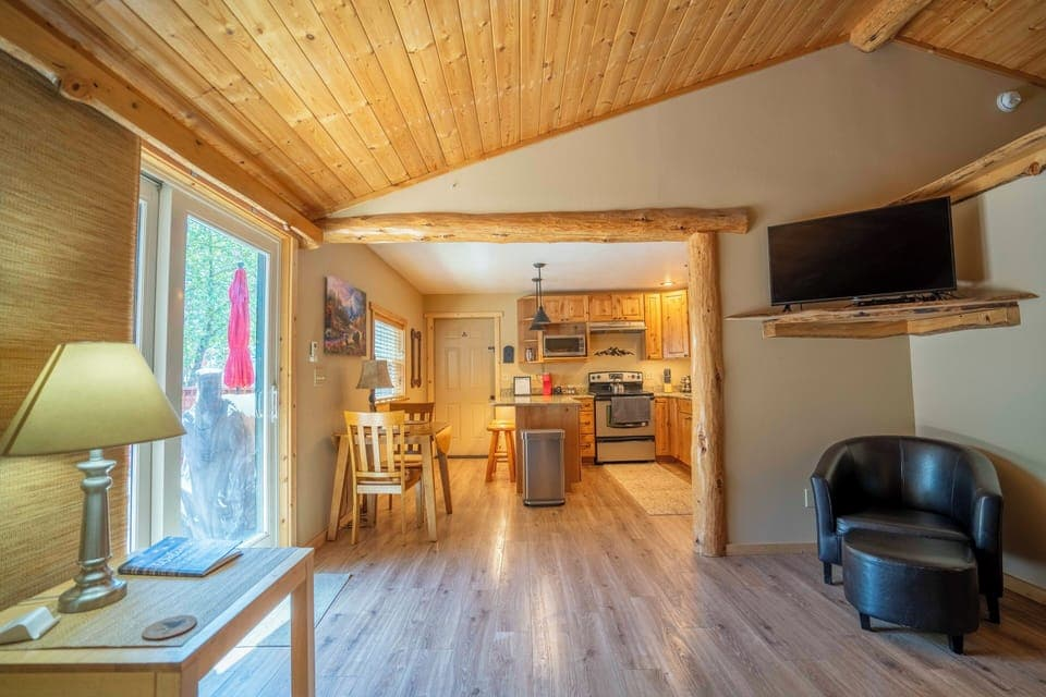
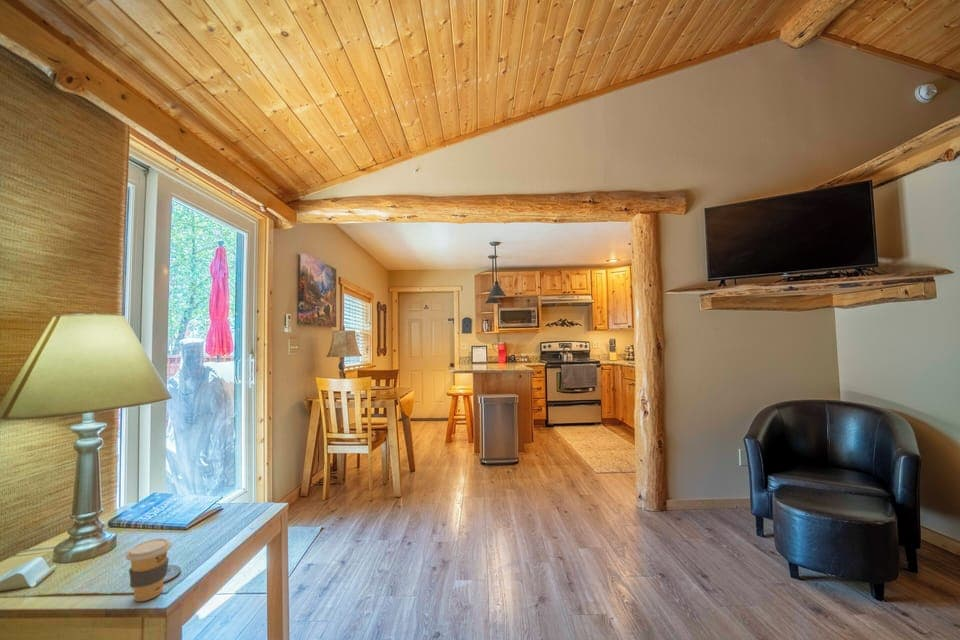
+ coffee cup [125,537,173,602]
